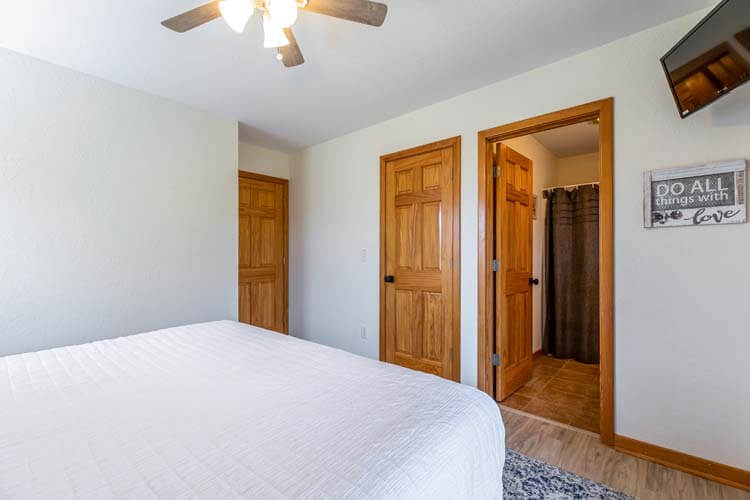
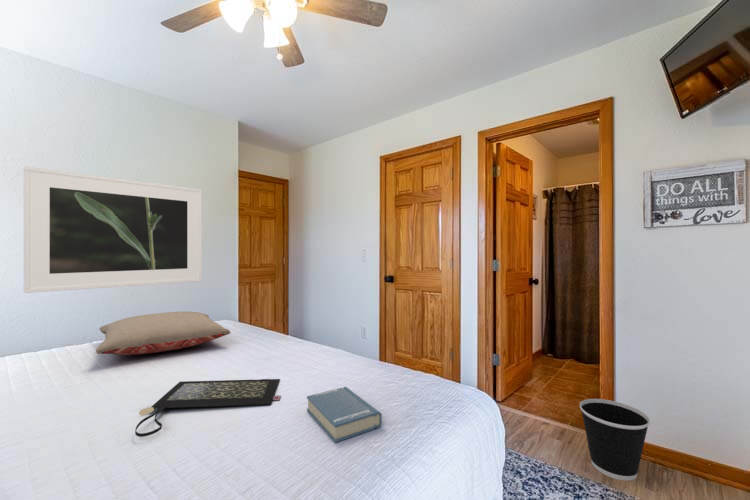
+ pillow [95,310,231,356]
+ hardback book [306,386,383,444]
+ wastebasket [579,398,651,481]
+ clutch bag [134,378,282,438]
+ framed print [23,165,203,294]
